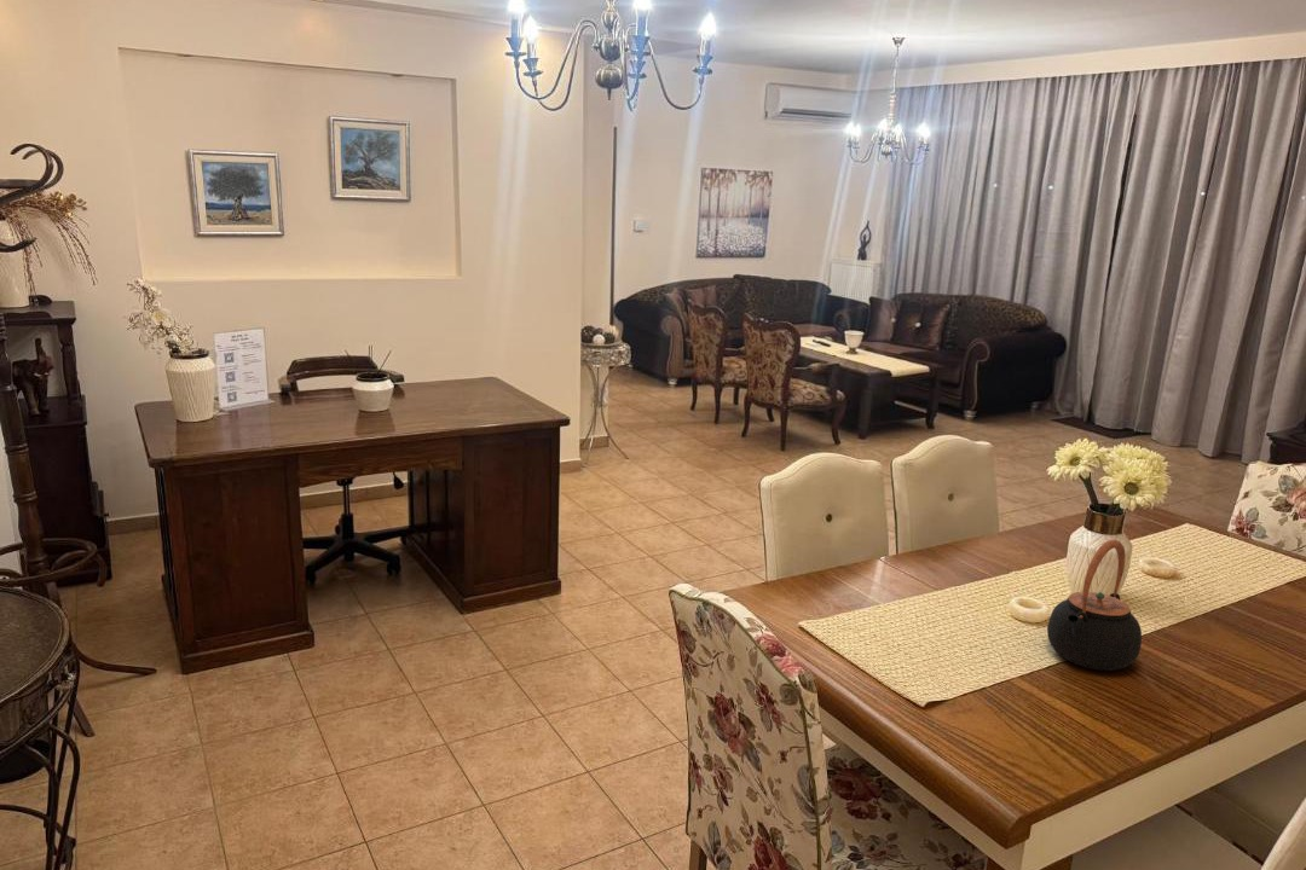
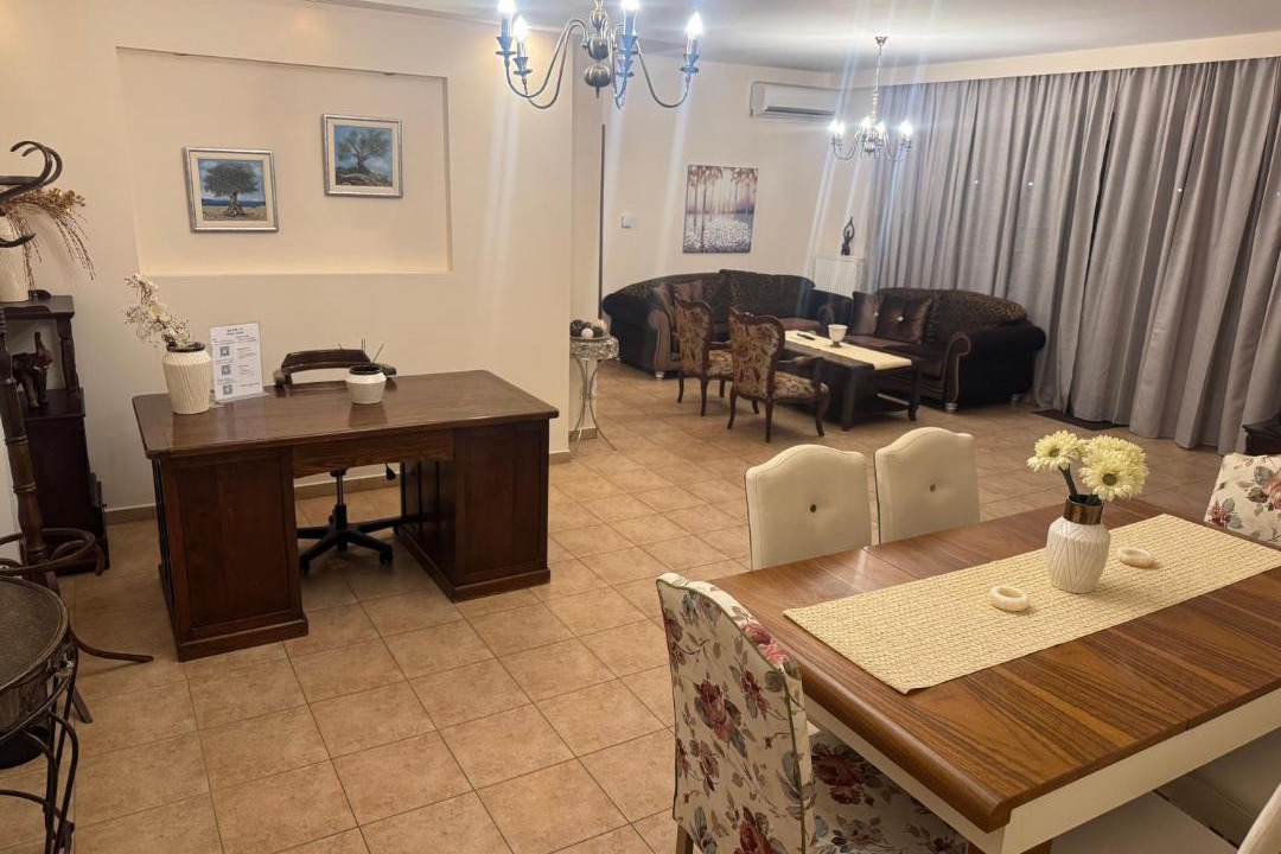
- teapot [1046,538,1143,672]
